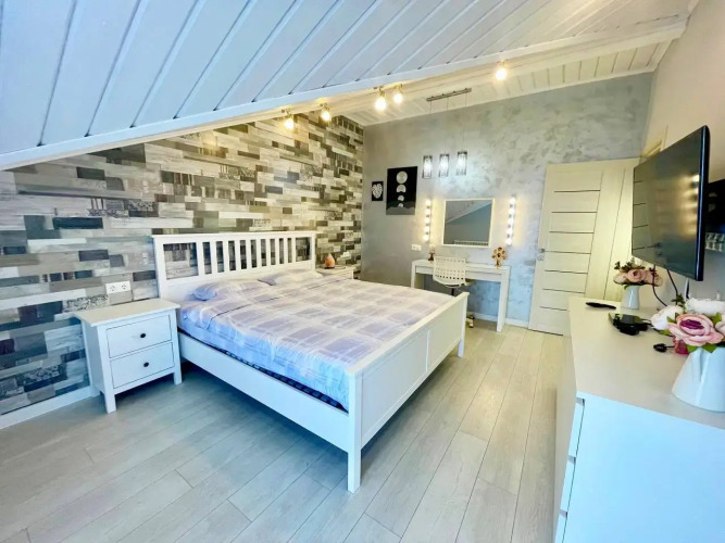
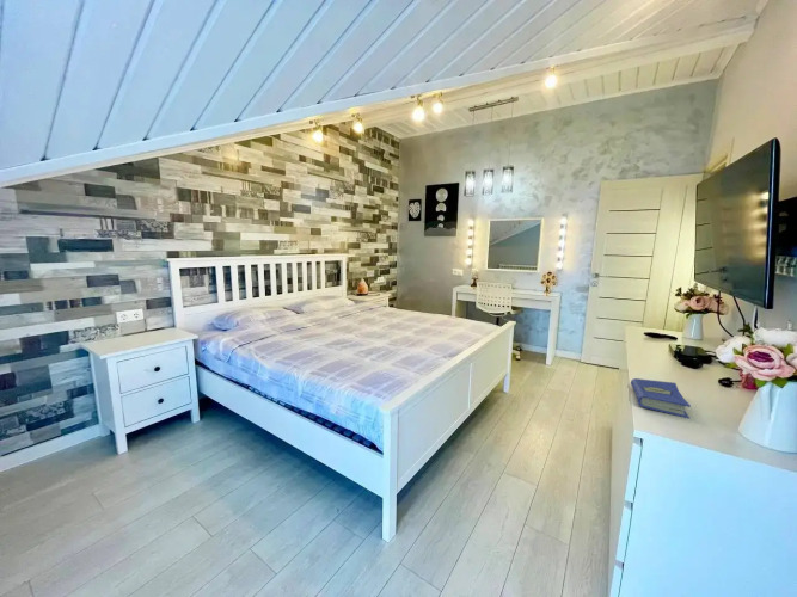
+ hardcover book [630,377,692,420]
